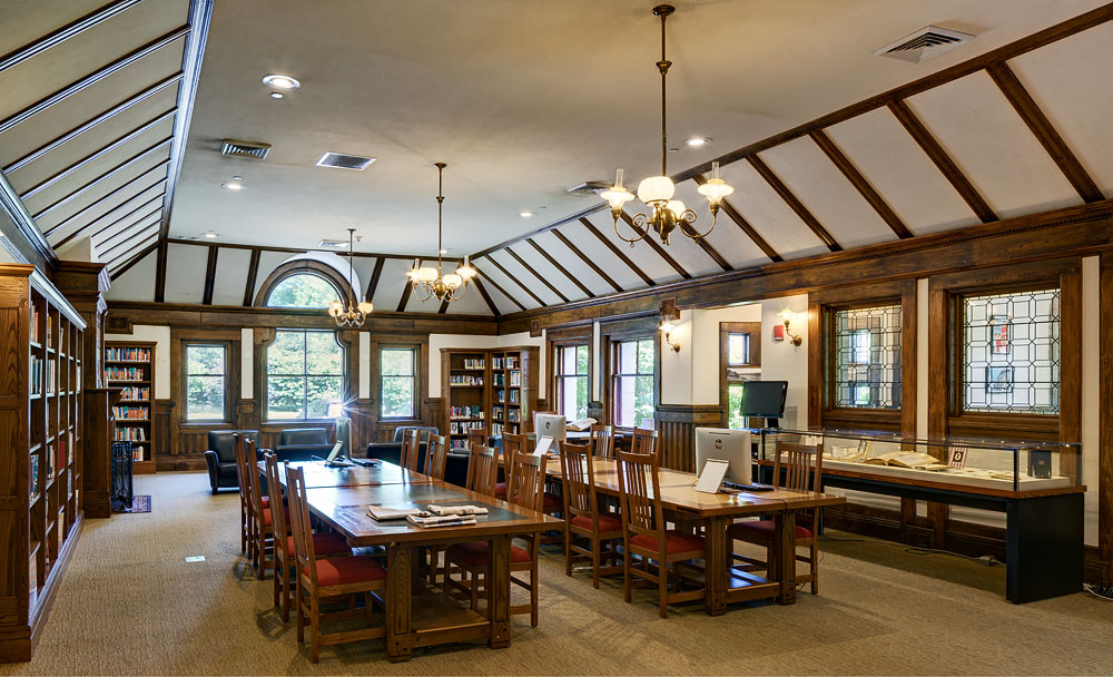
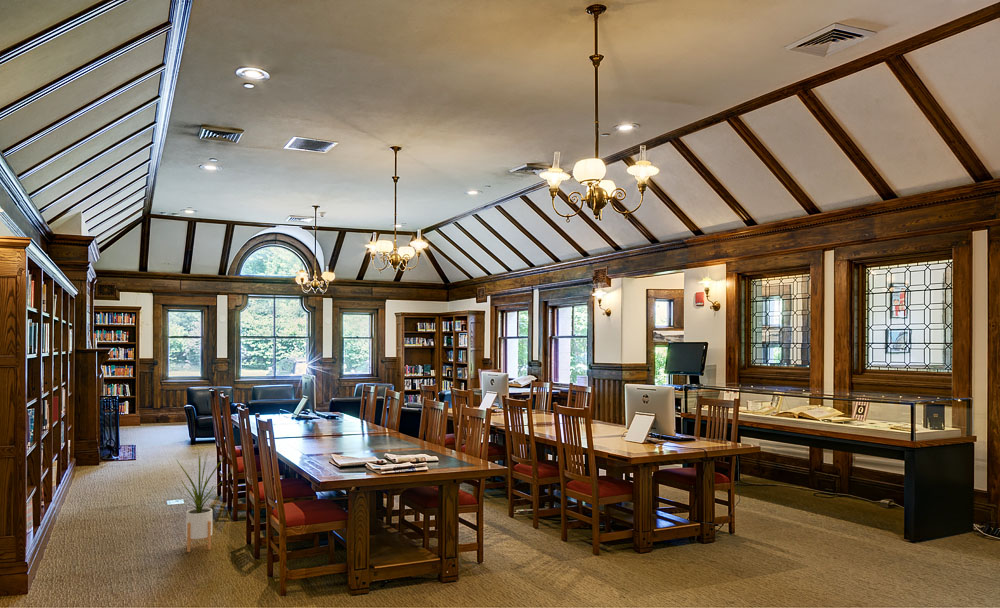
+ house plant [170,449,232,553]
